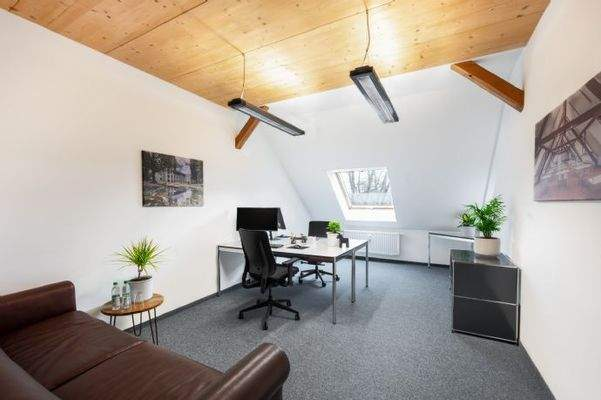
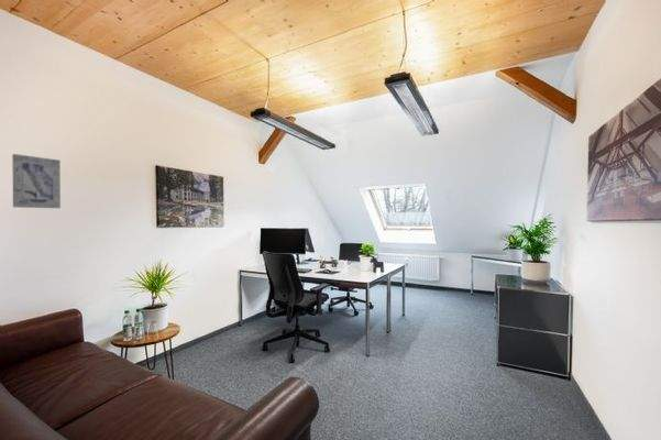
+ wall art [11,153,62,209]
